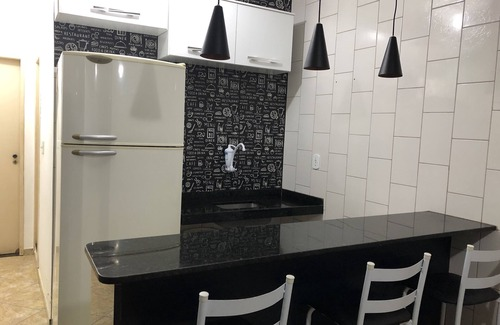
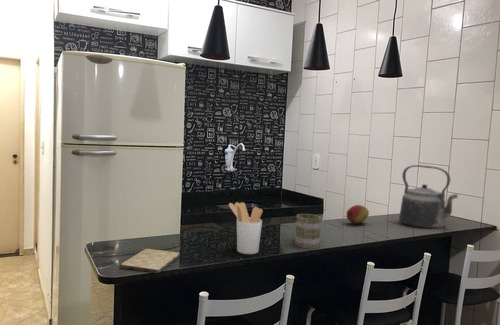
+ mug [294,213,322,250]
+ utensil holder [228,201,264,255]
+ fruit [345,204,370,225]
+ kettle [398,164,459,229]
+ cutting board [119,248,181,274]
